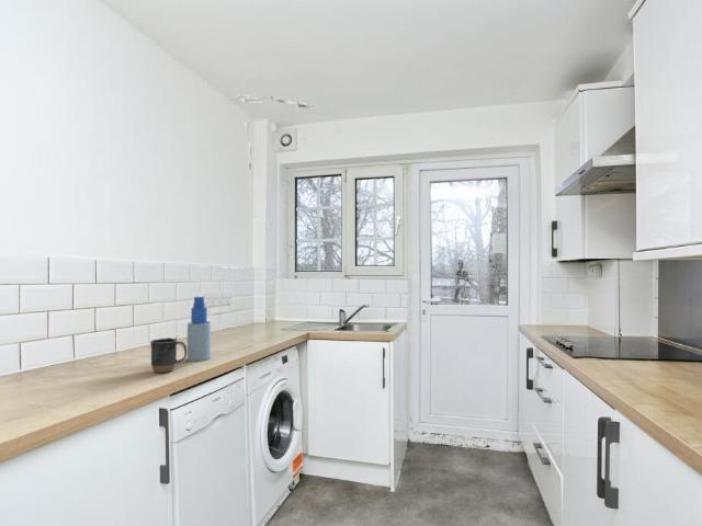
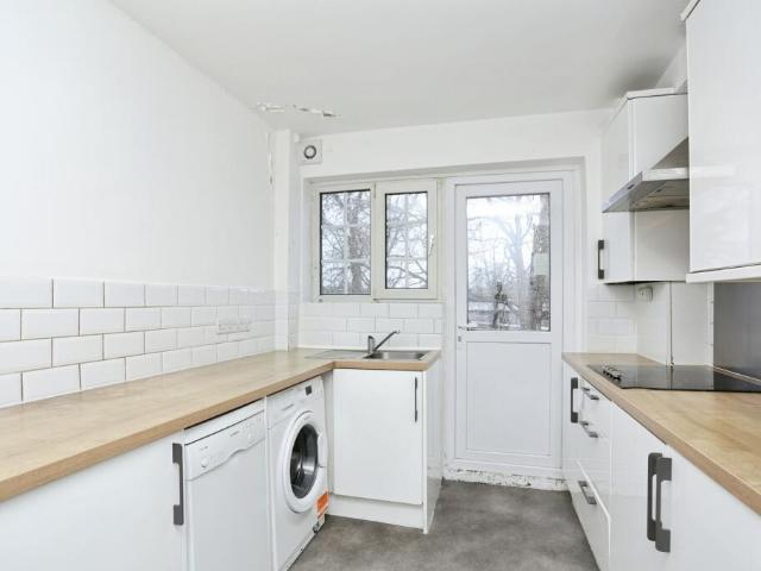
- mug [149,336,188,374]
- spray bottle [186,296,212,362]
